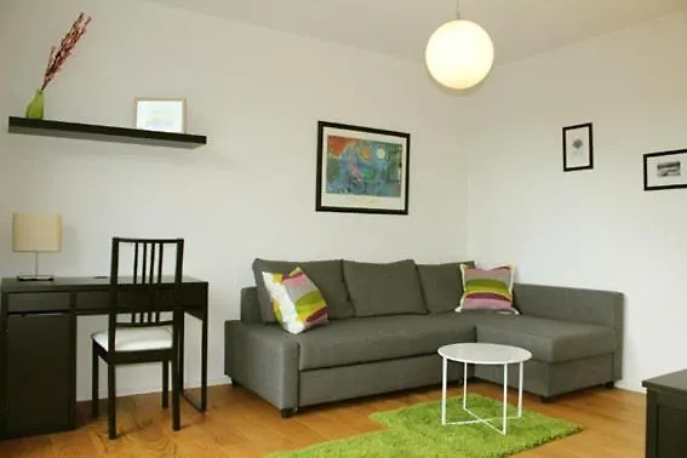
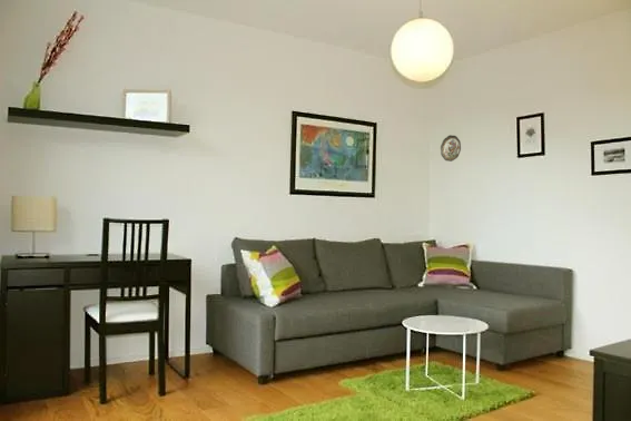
+ decorative plate [440,134,462,163]
